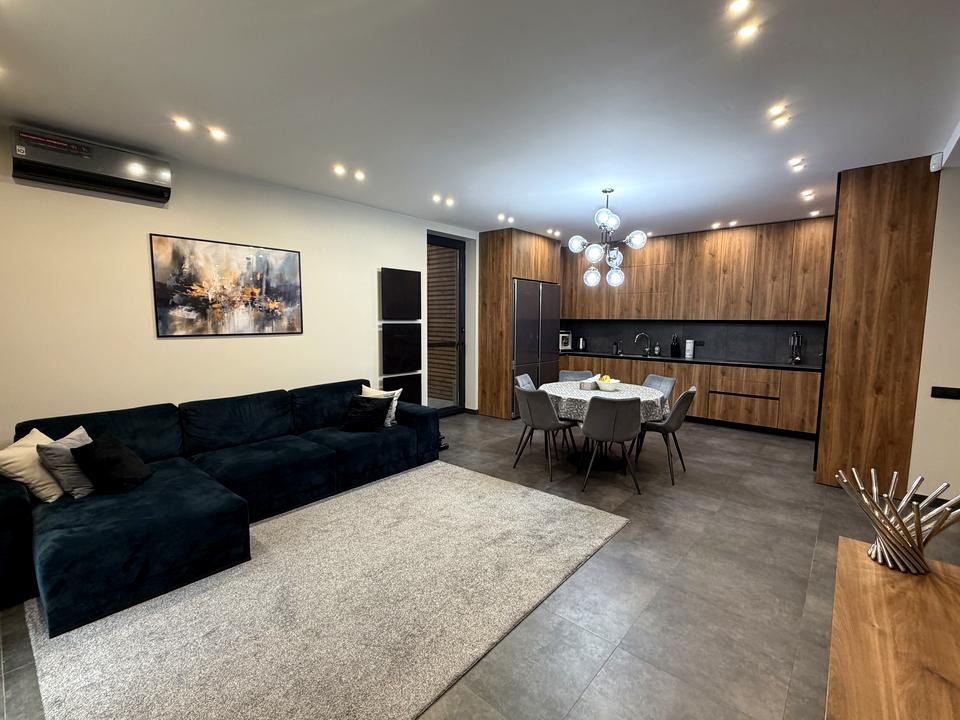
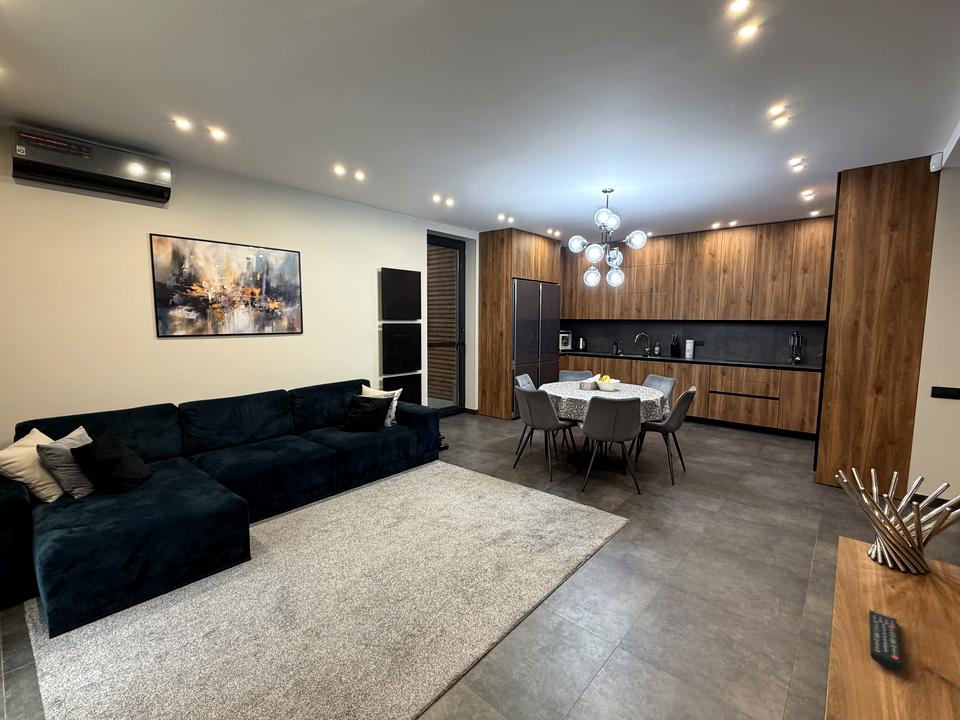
+ remote control [868,609,903,670]
